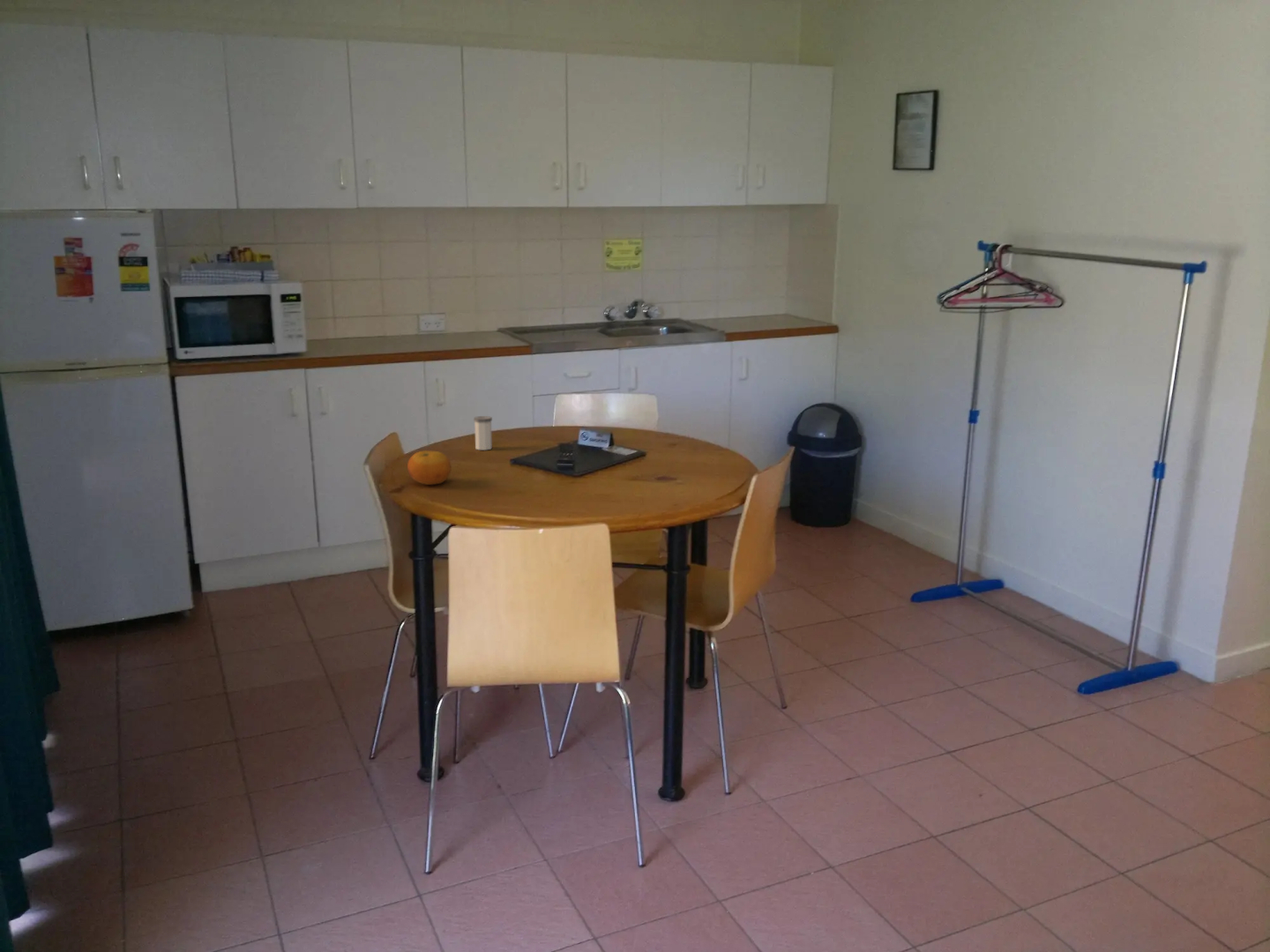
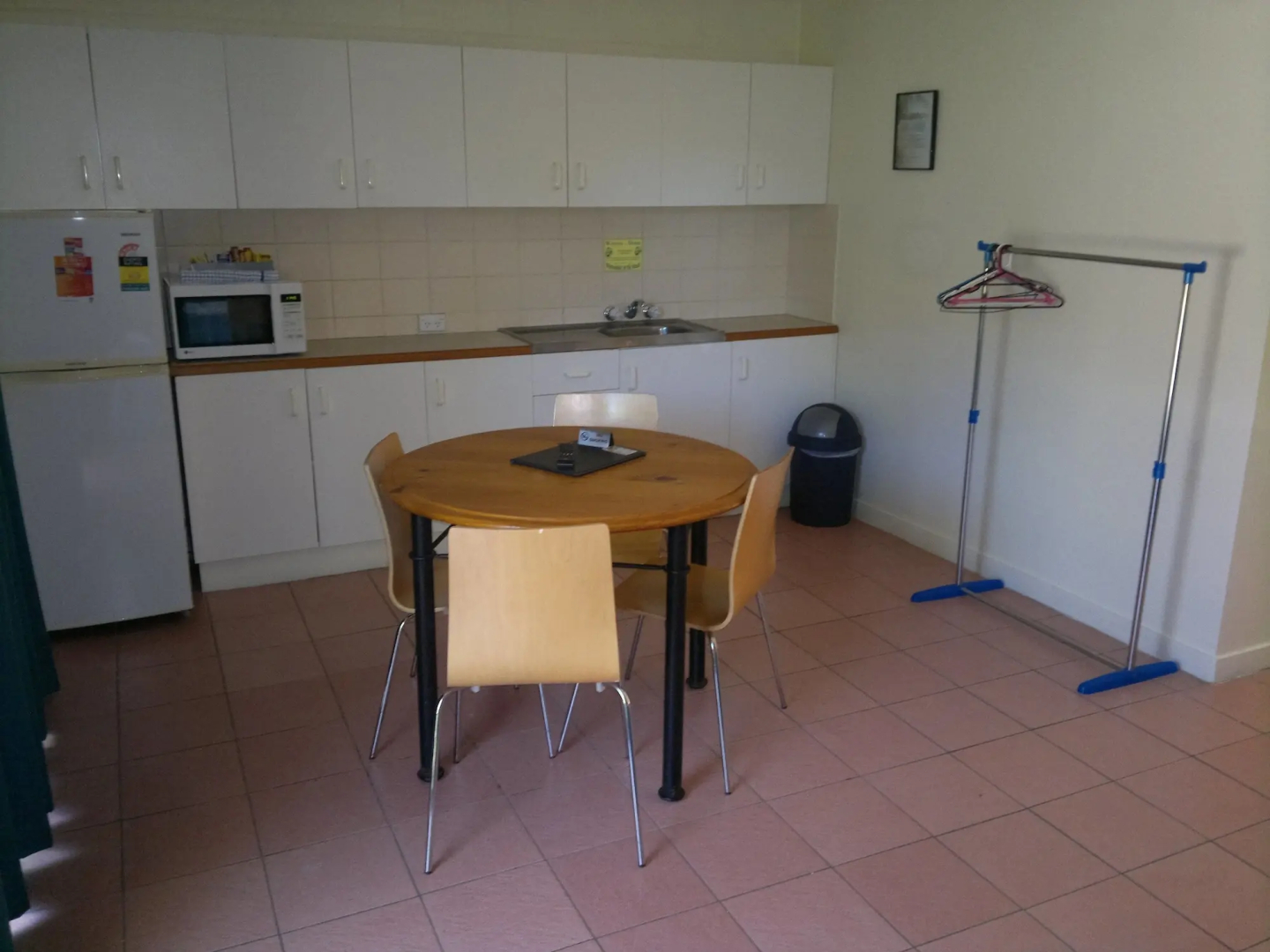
- fruit [407,450,452,486]
- salt shaker [473,415,493,451]
